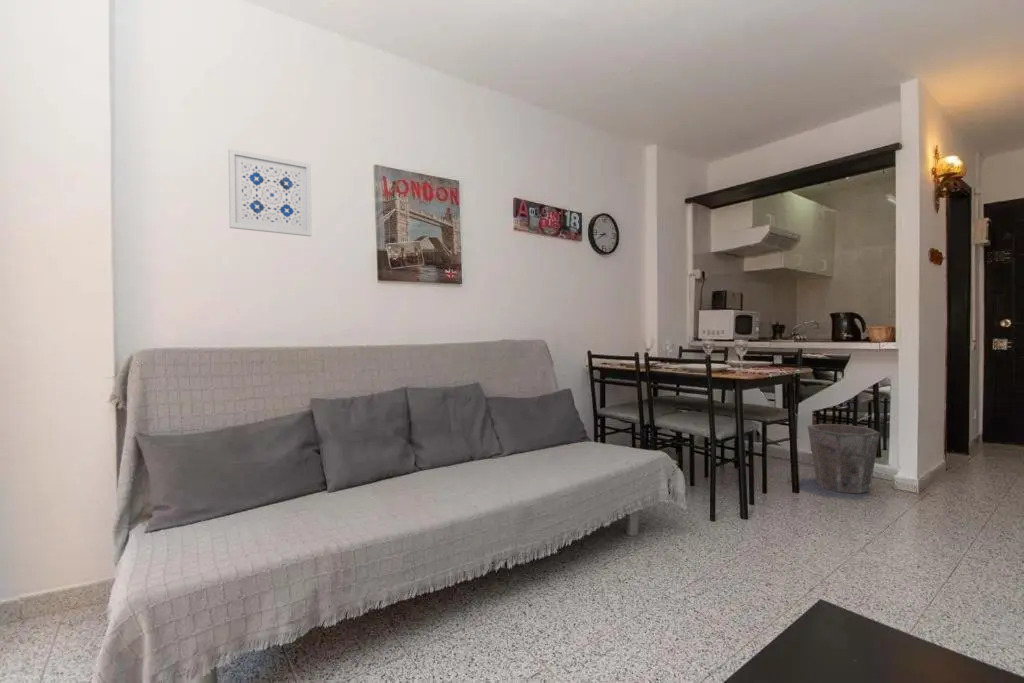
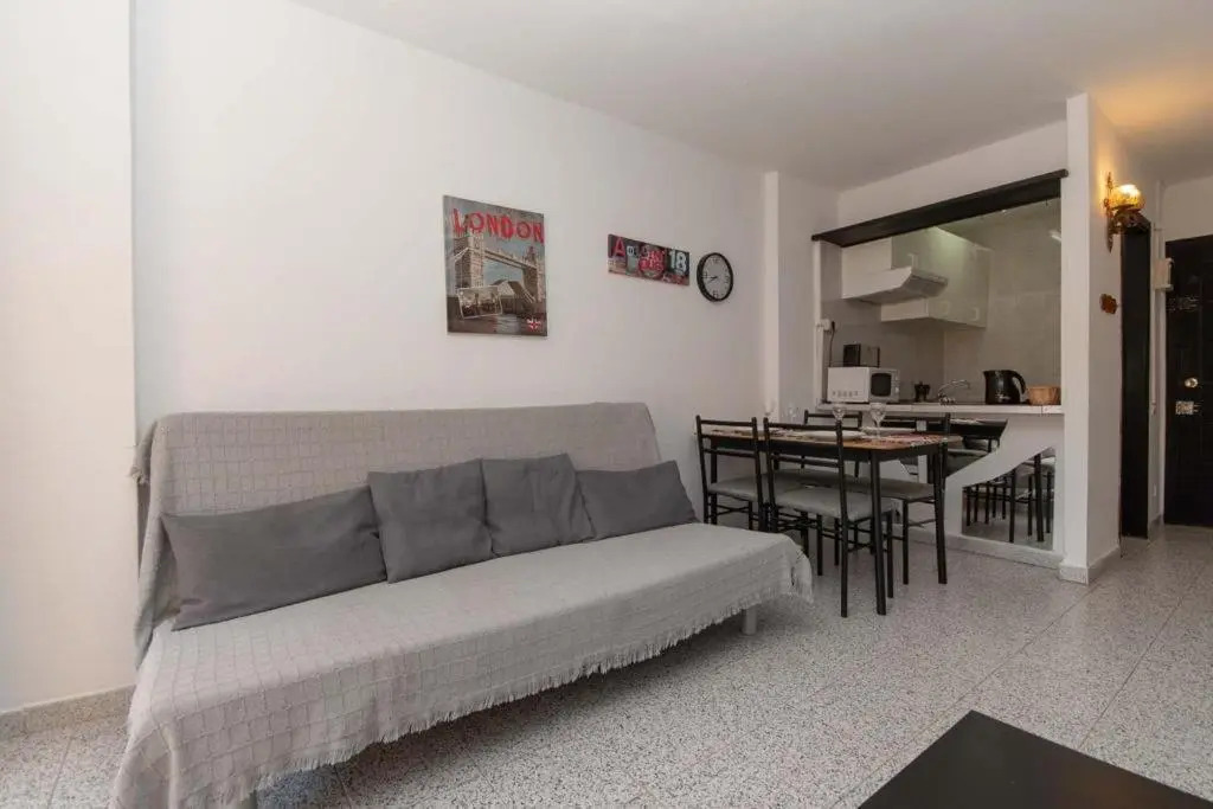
- wall art [227,148,313,237]
- waste bin [807,423,881,495]
